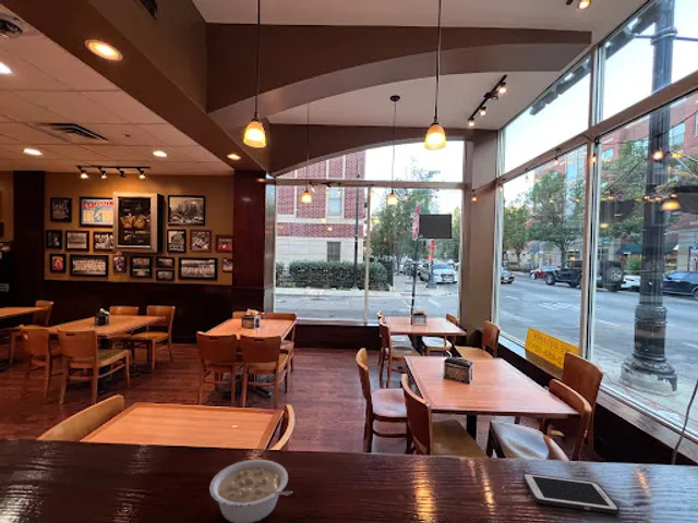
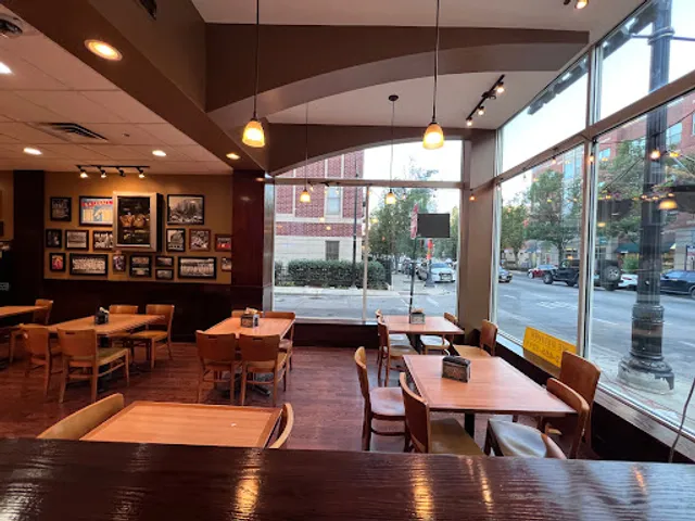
- legume [208,459,293,523]
- cell phone [521,472,621,514]
